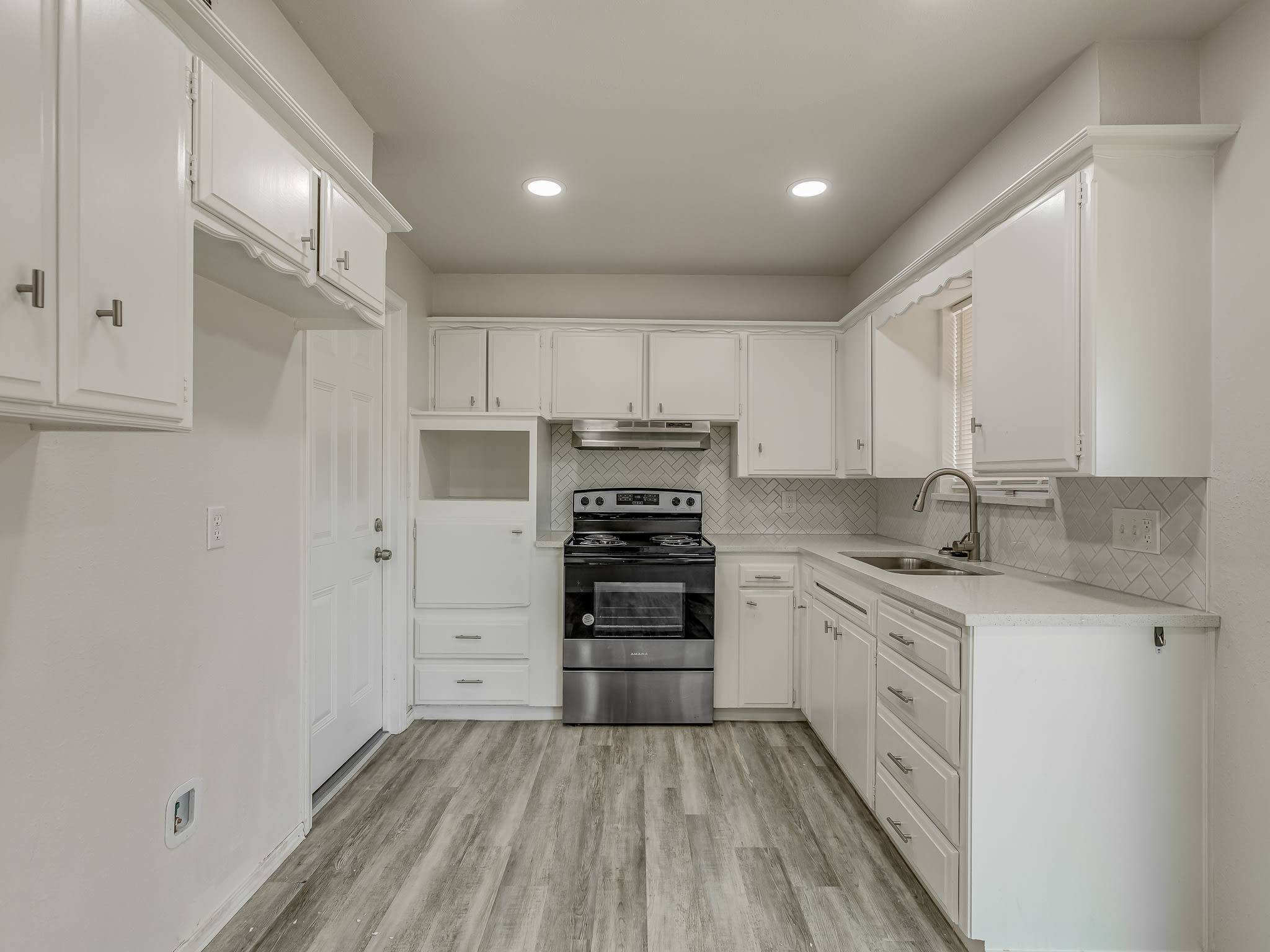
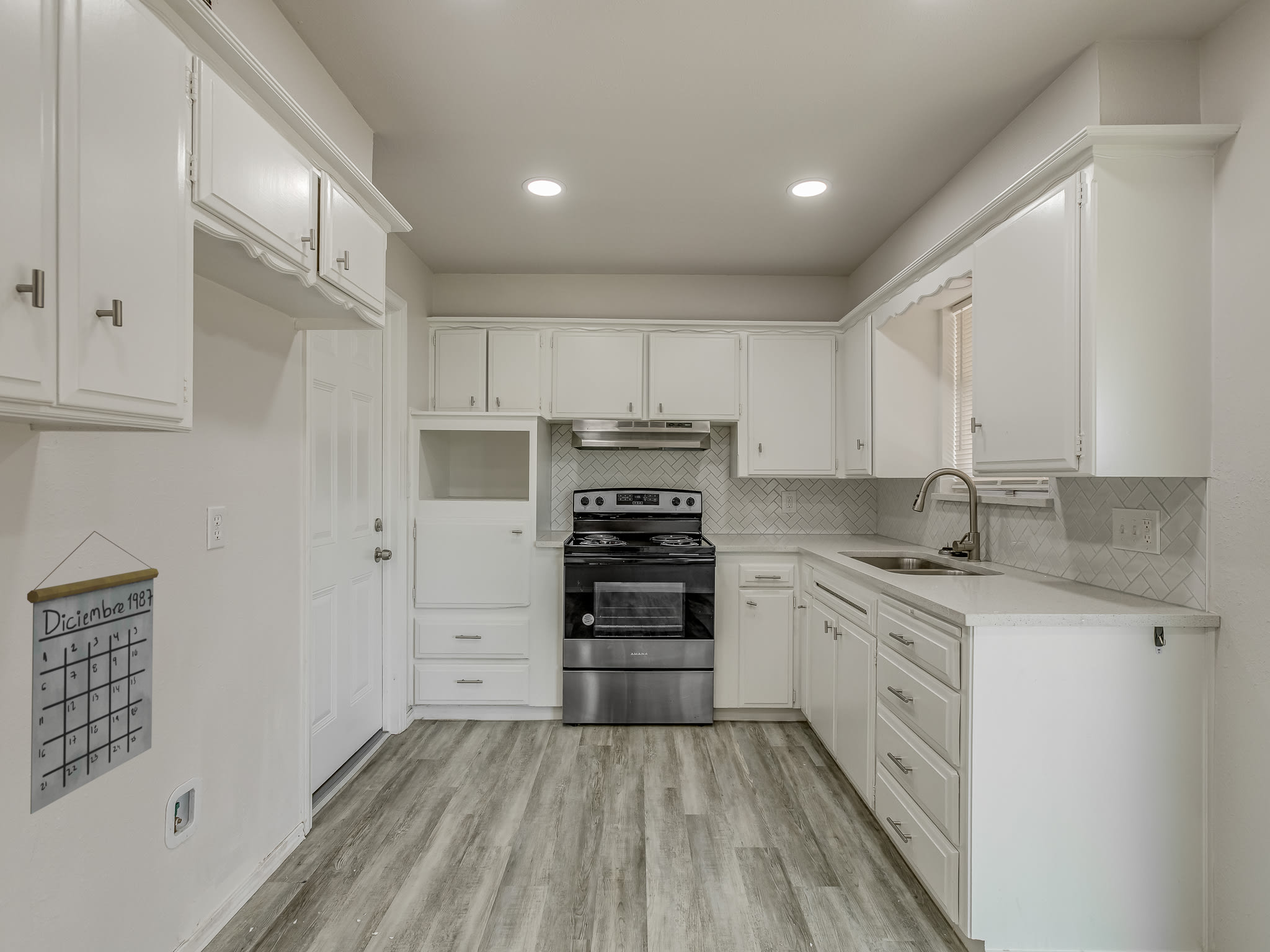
+ calendar [27,531,159,814]
